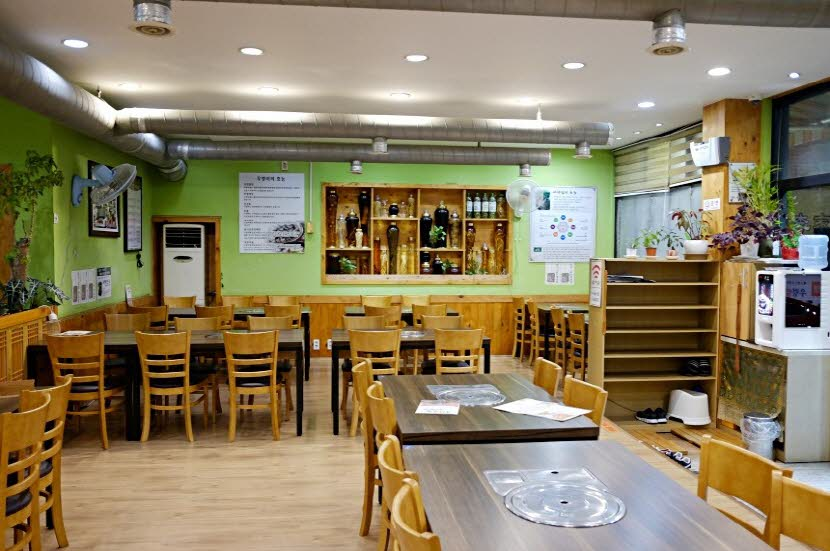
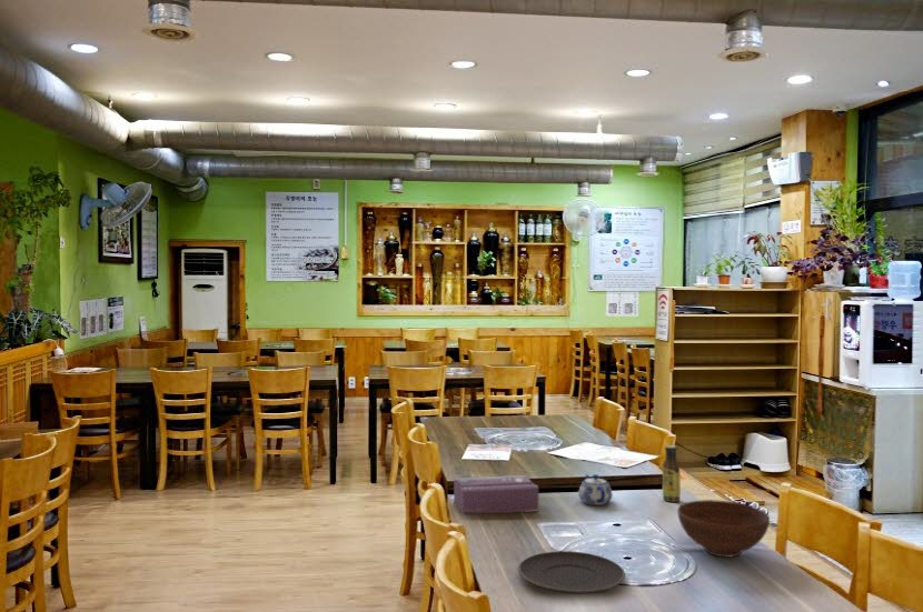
+ tissue box [453,474,539,514]
+ sauce bottle [662,444,682,503]
+ teapot [577,473,614,506]
+ bowl [676,499,771,558]
+ plate [517,550,626,595]
